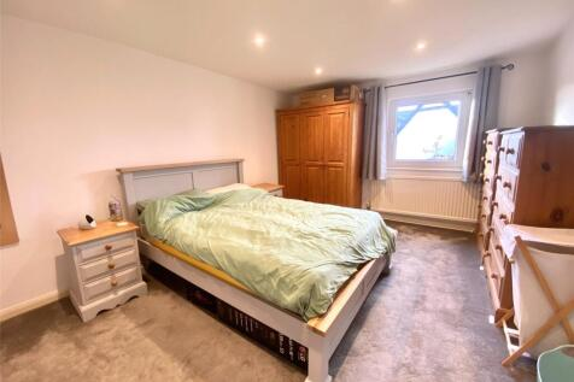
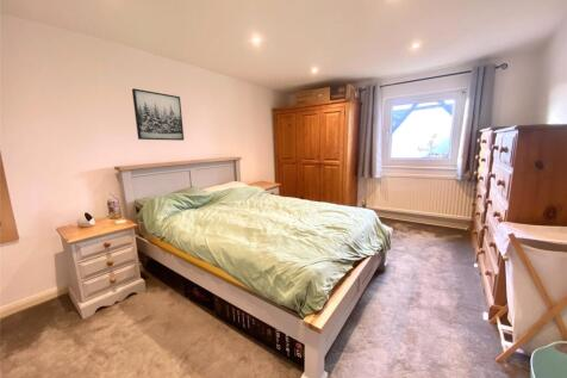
+ wall art [131,87,185,142]
